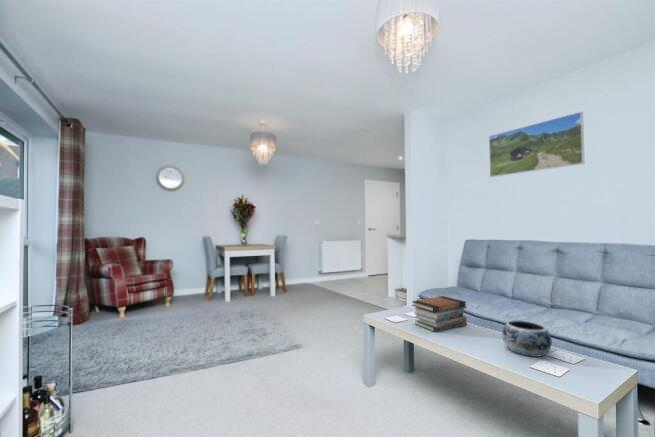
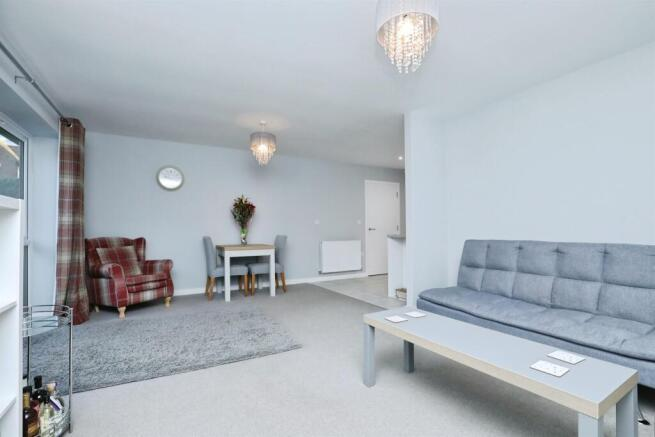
- book stack [411,295,468,333]
- decorative bowl [501,319,553,358]
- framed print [488,111,585,178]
